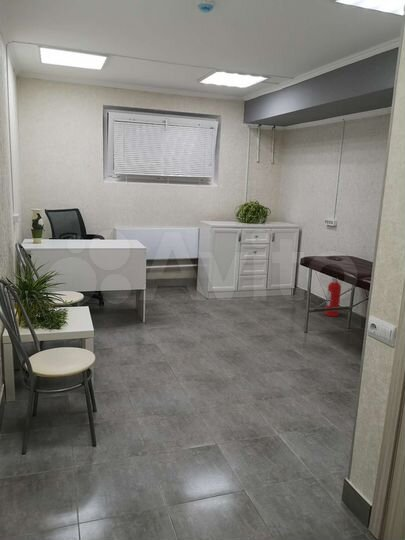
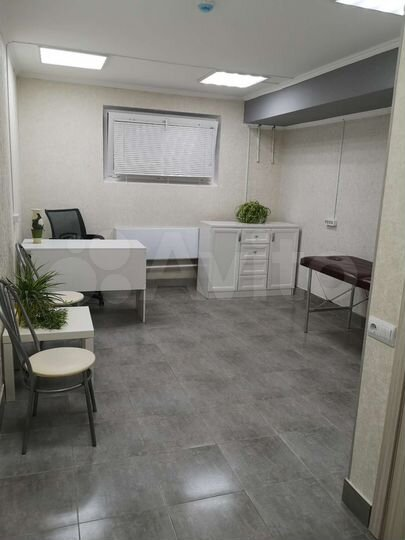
- fire extinguisher [324,277,342,318]
